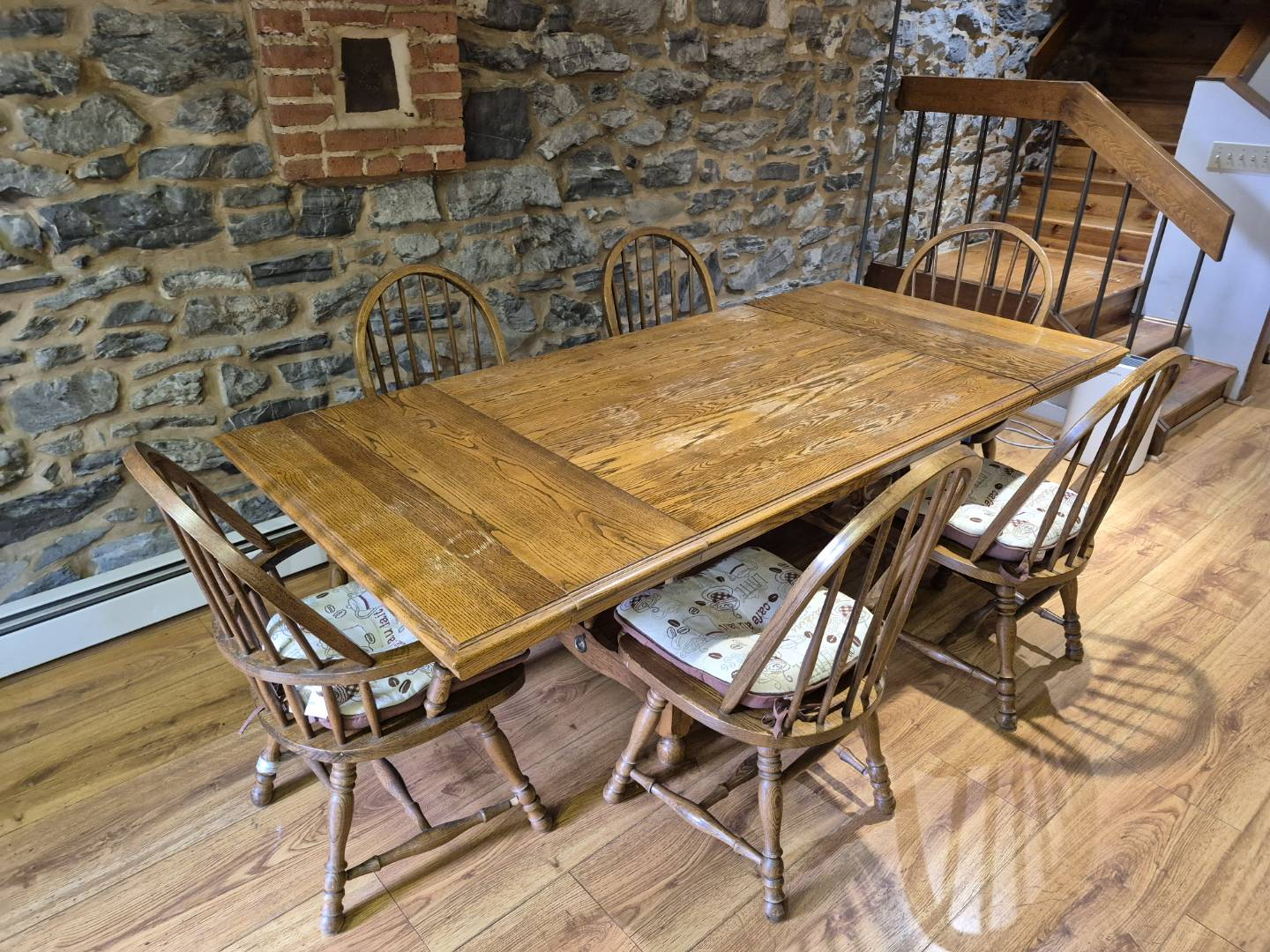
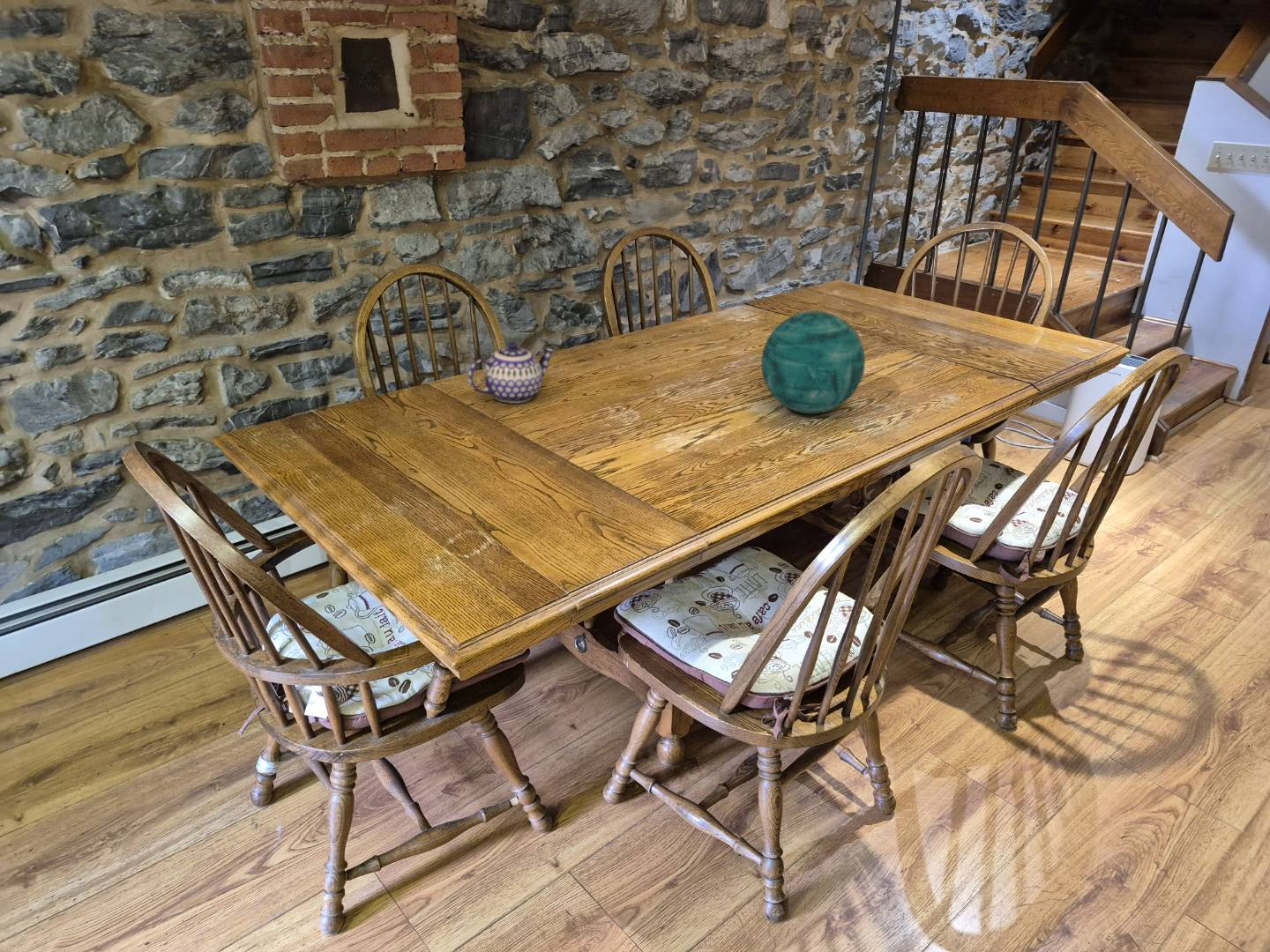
+ decorative orb [760,310,866,414]
+ teapot [467,341,557,405]
